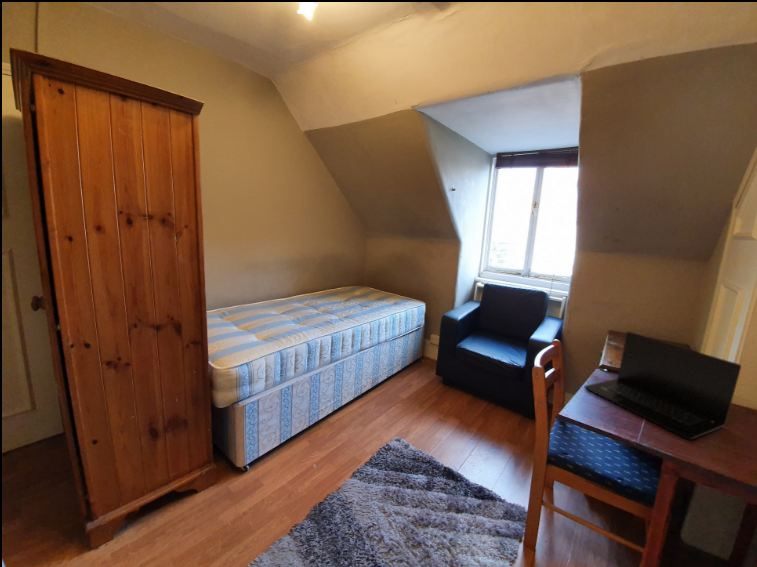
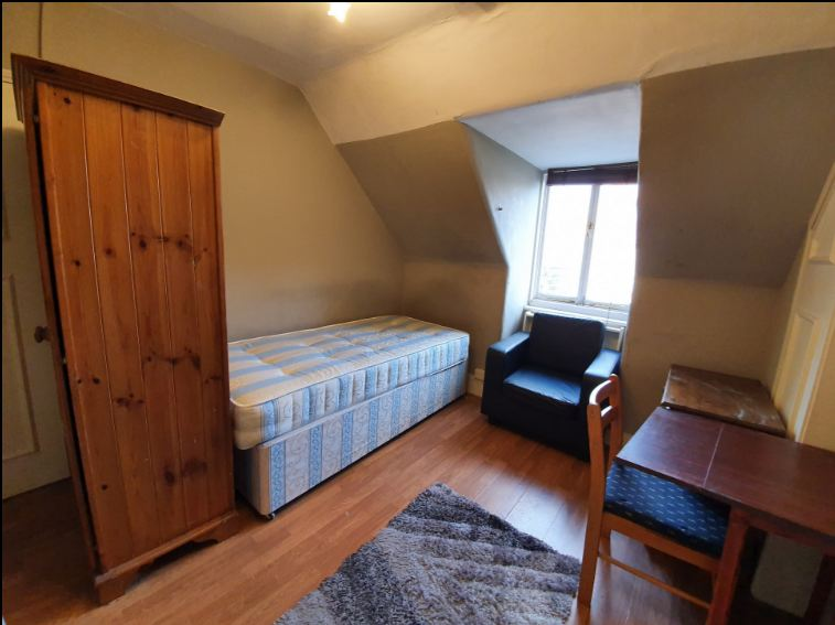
- laptop [583,331,742,441]
